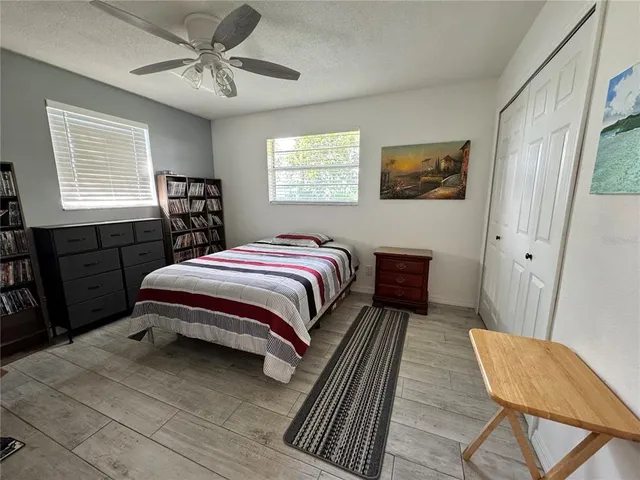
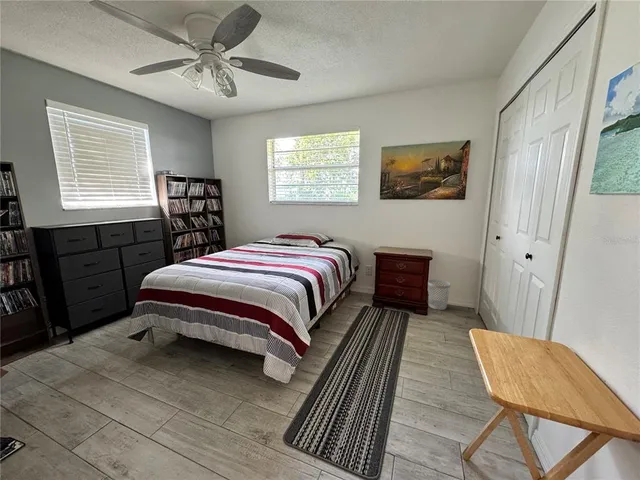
+ wastebasket [427,278,452,311]
